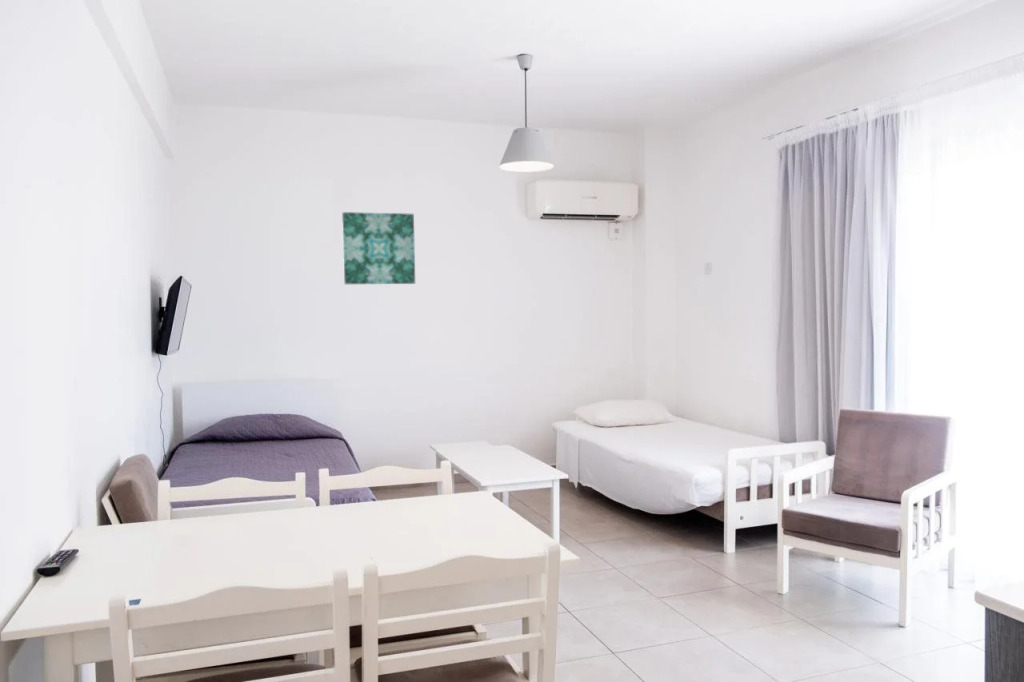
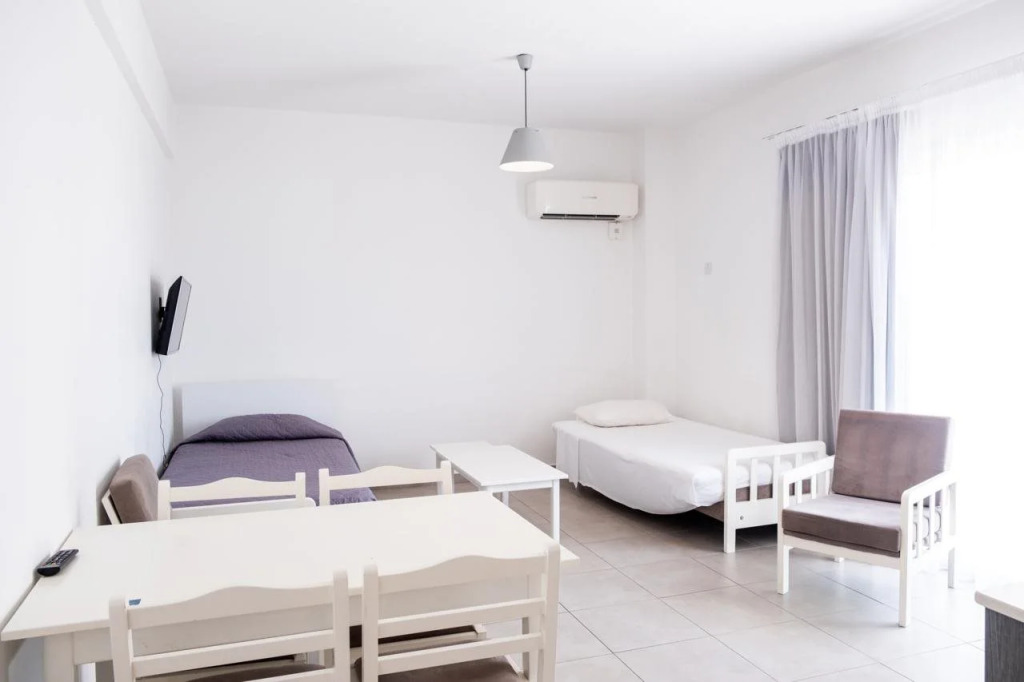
- wall art [341,211,416,285]
